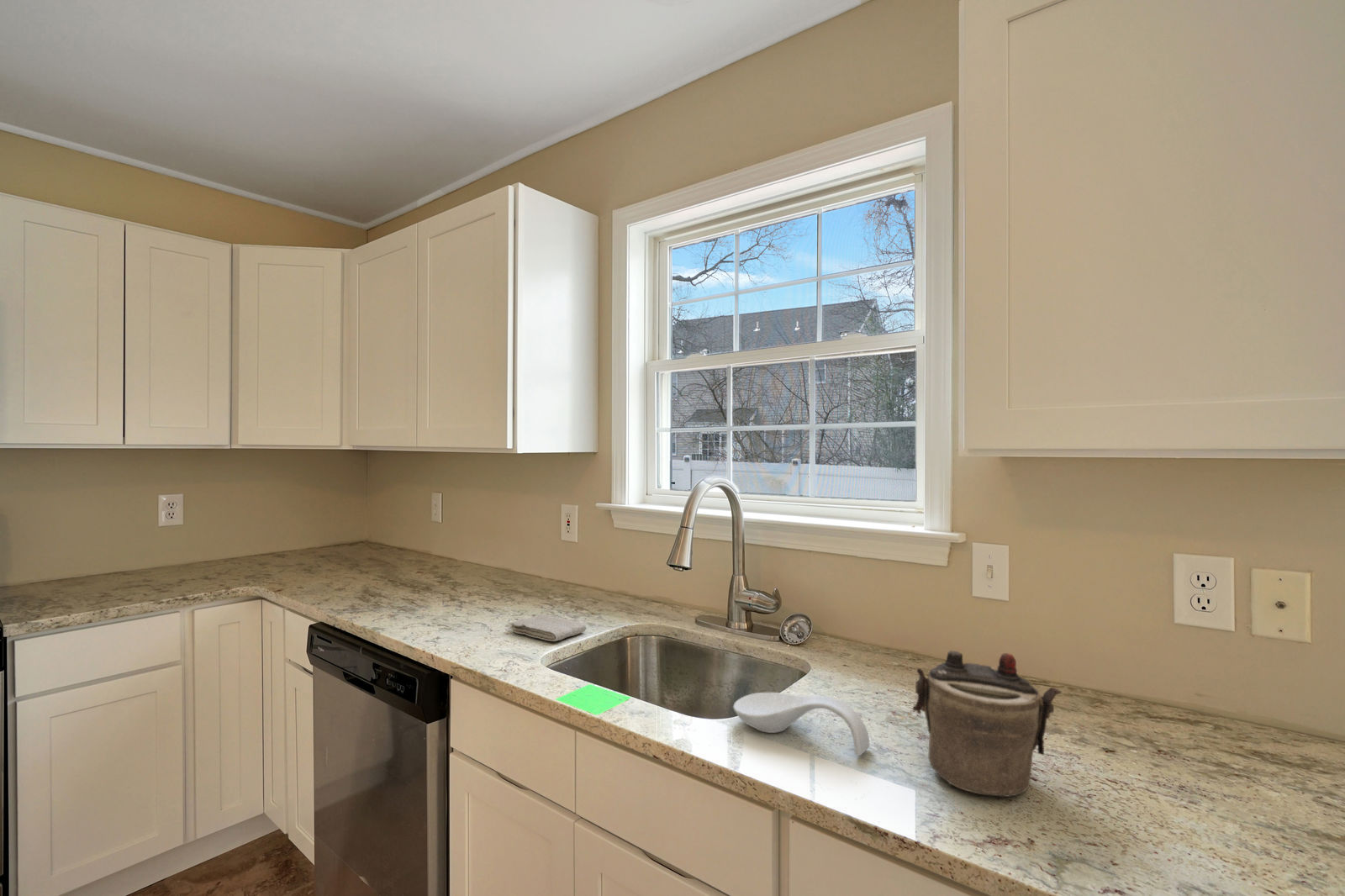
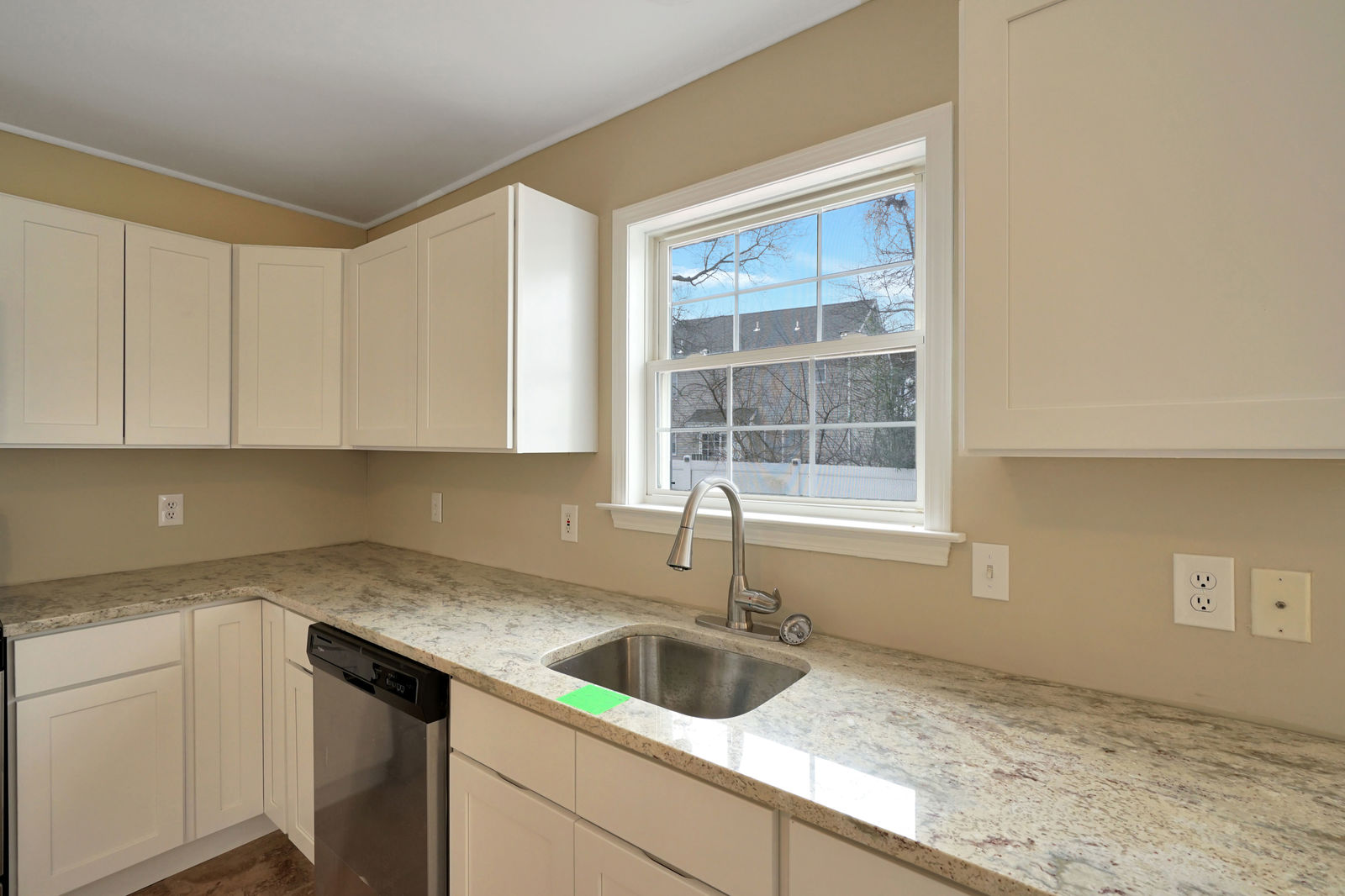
- spoon rest [732,692,870,757]
- washcloth [509,613,587,642]
- teapot [912,650,1063,798]
